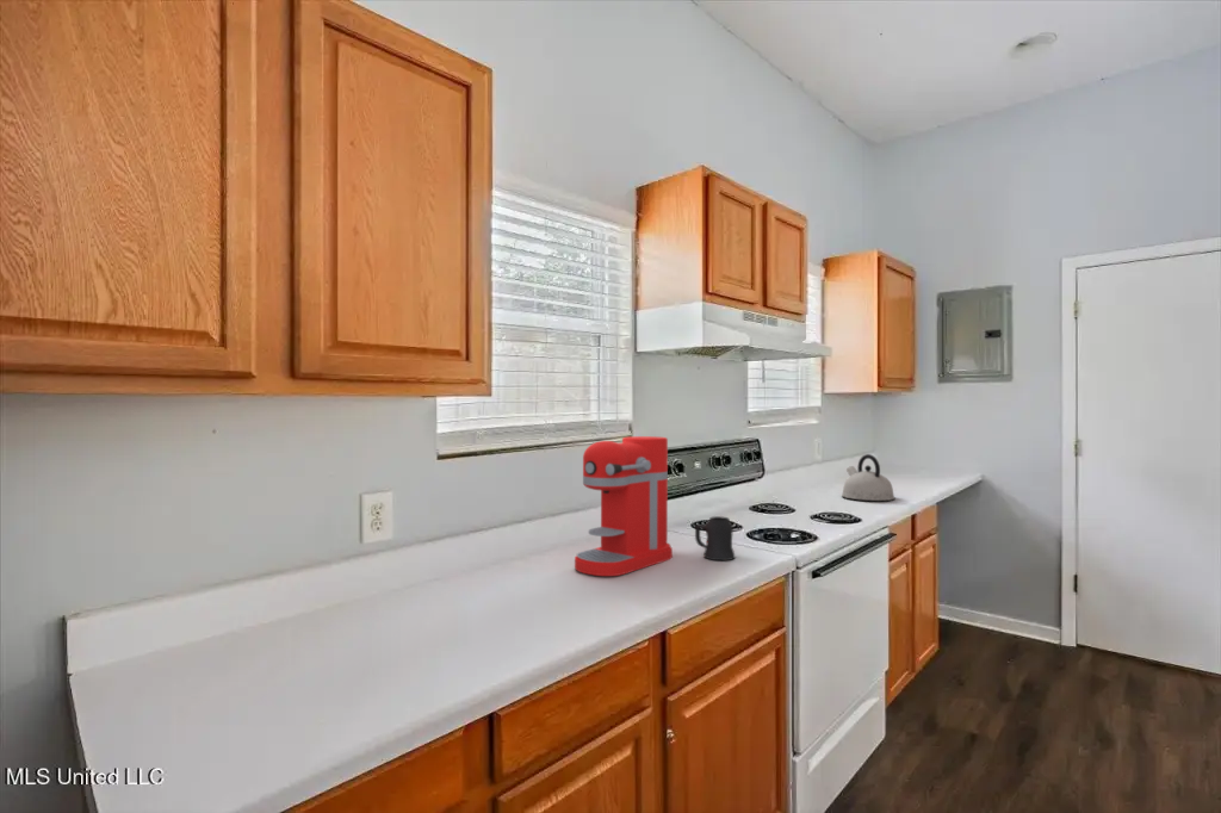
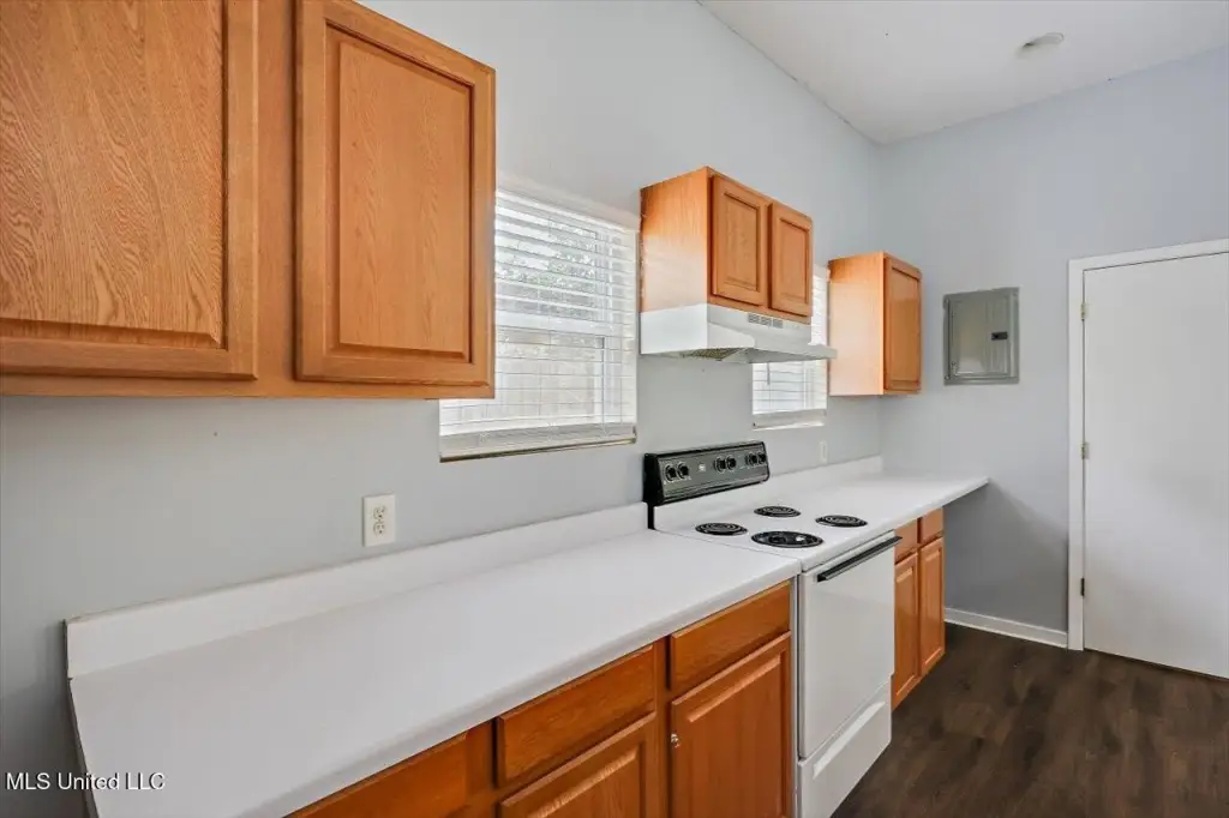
- coffee maker [574,435,674,577]
- mug [694,515,737,561]
- kettle [841,453,897,502]
